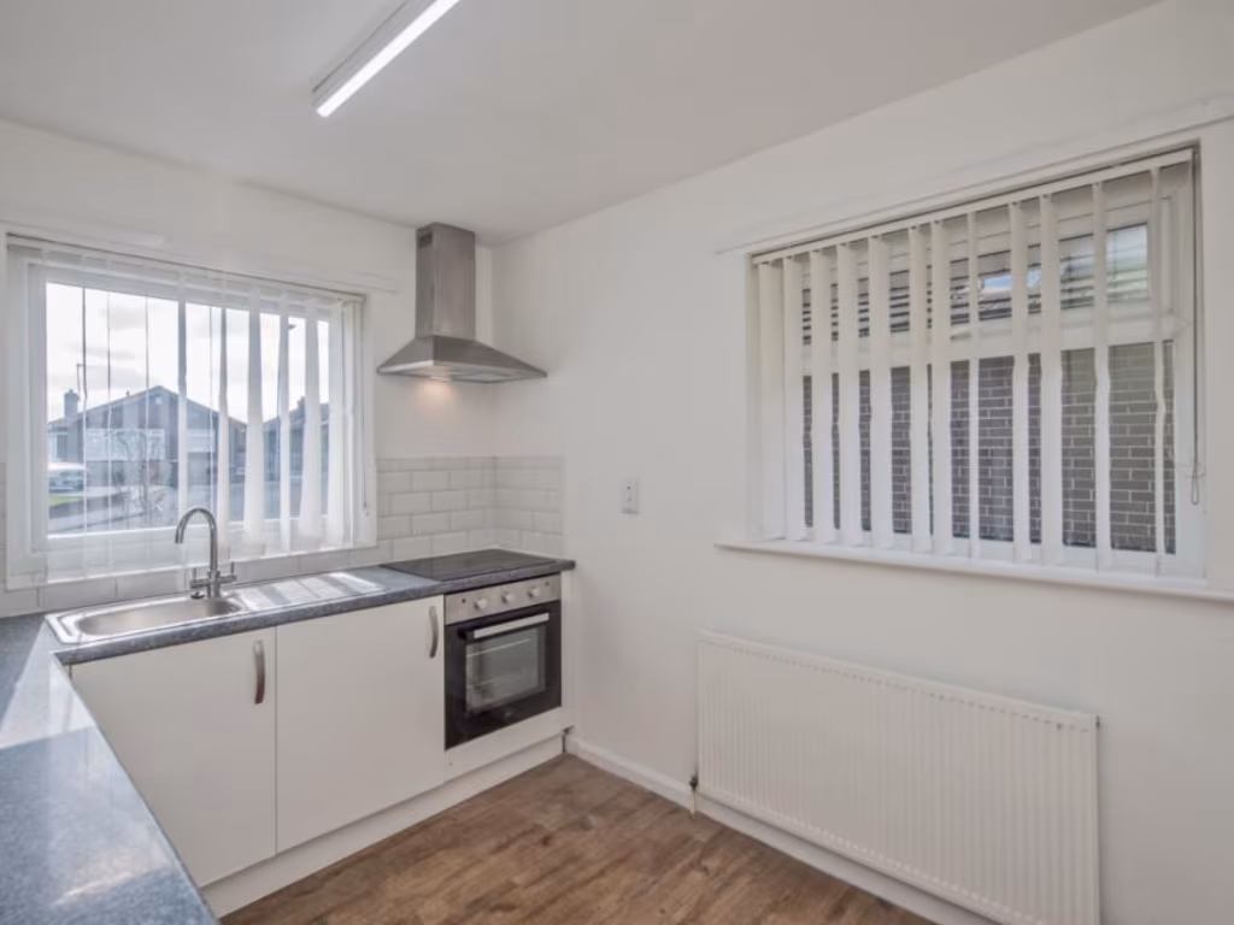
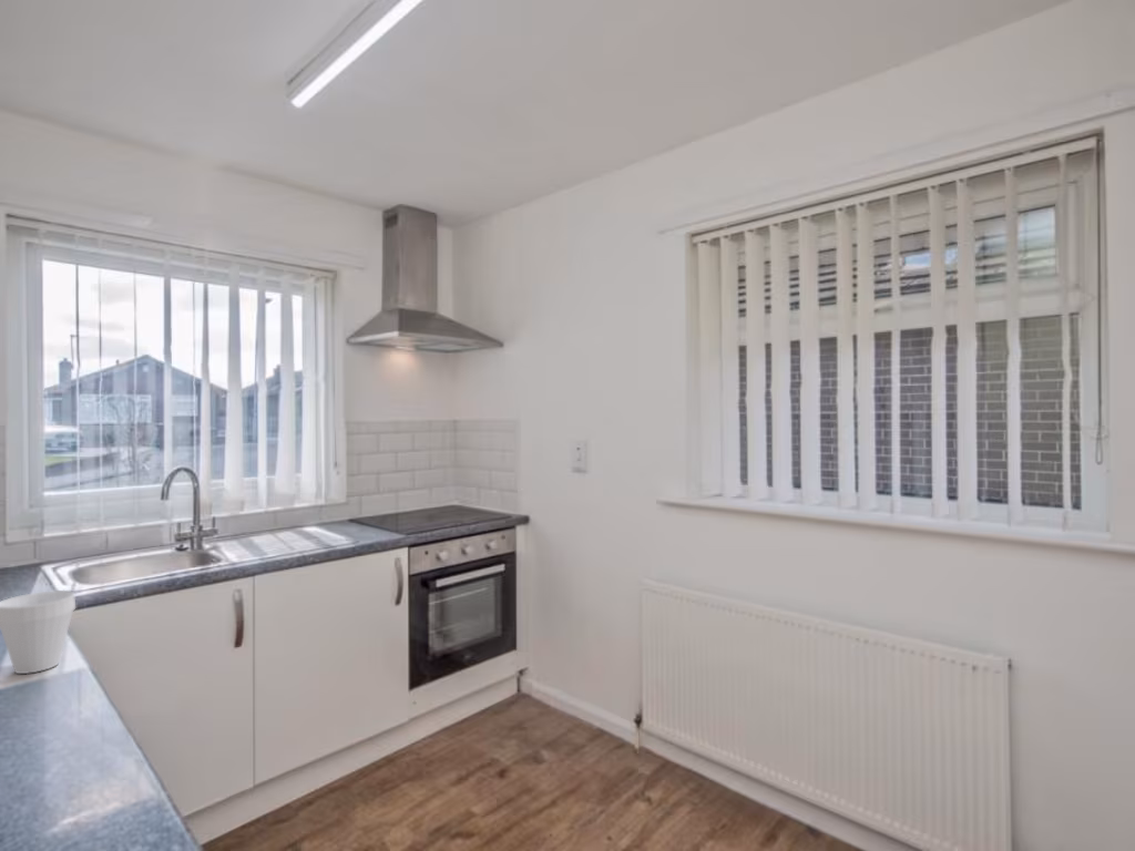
+ cup [0,589,76,675]
